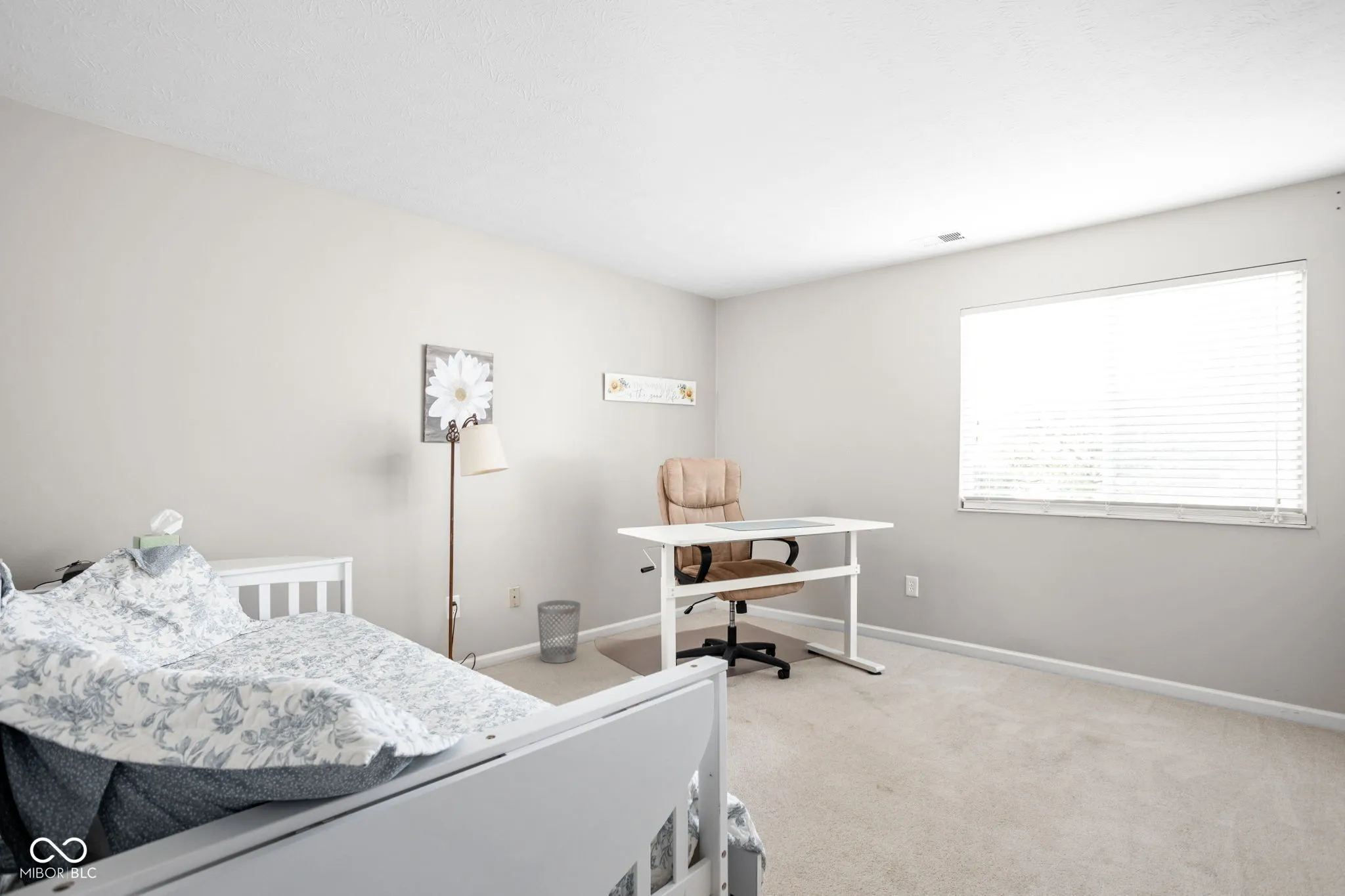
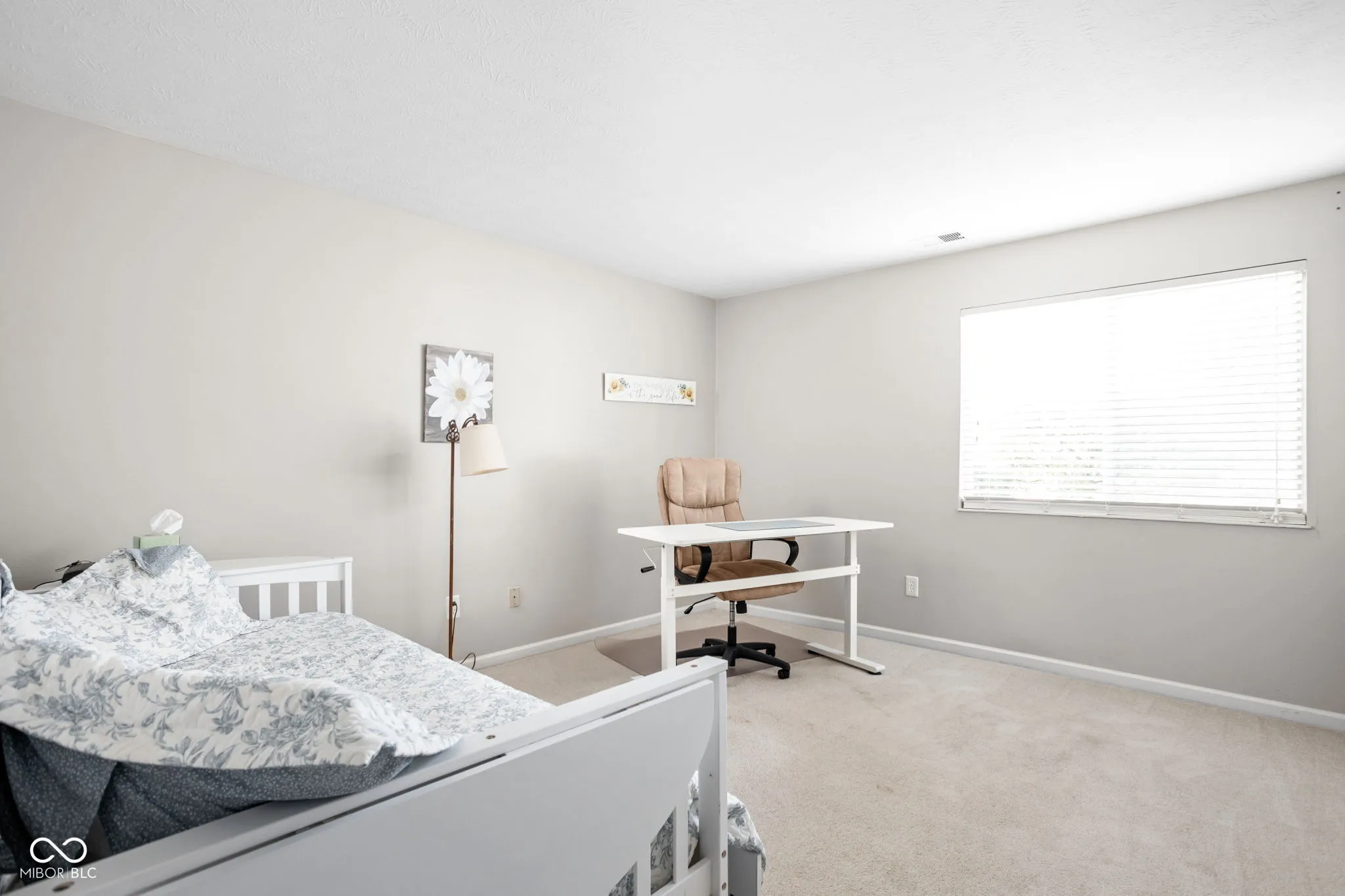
- wastebasket [537,599,581,664]
